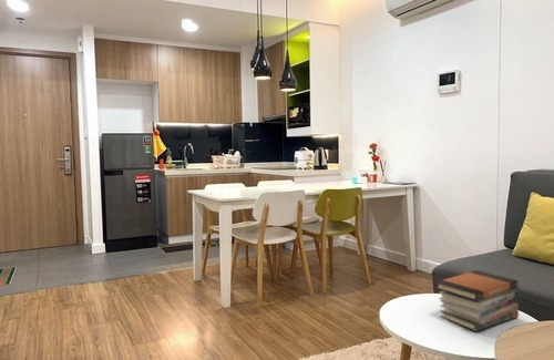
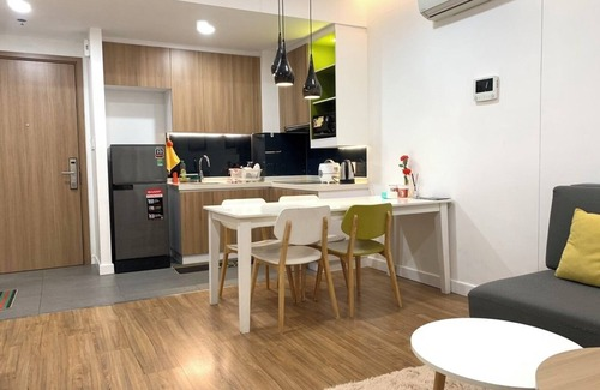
- book stack [434,269,521,332]
